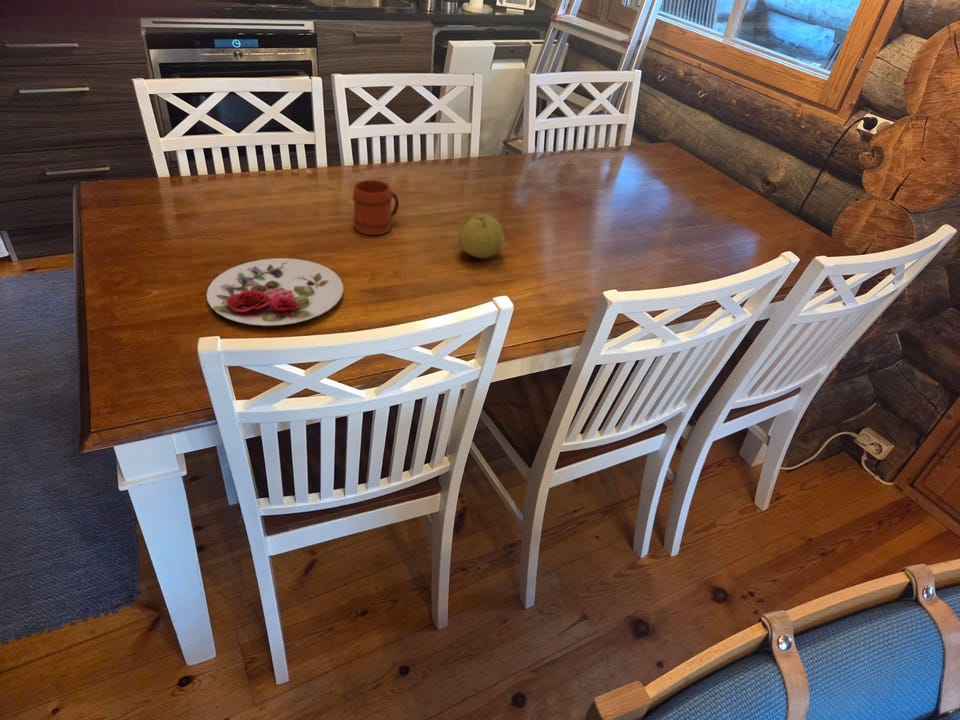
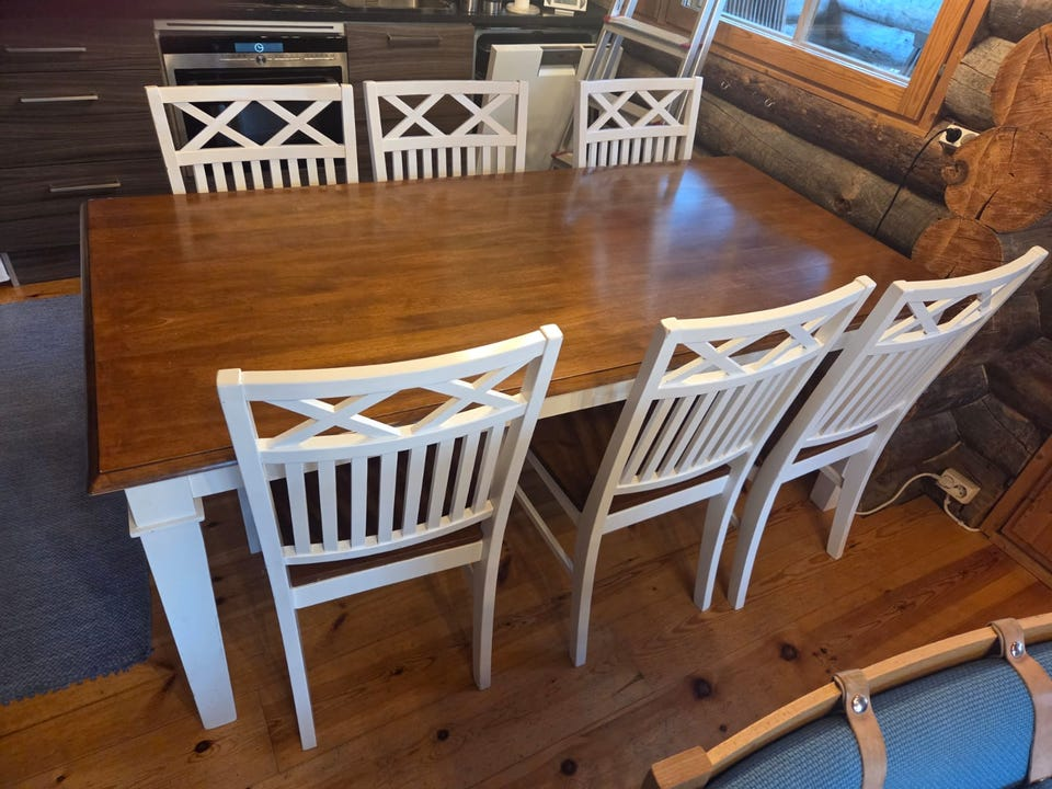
- mug [352,179,400,236]
- plate [206,257,344,327]
- fruit [457,213,506,259]
